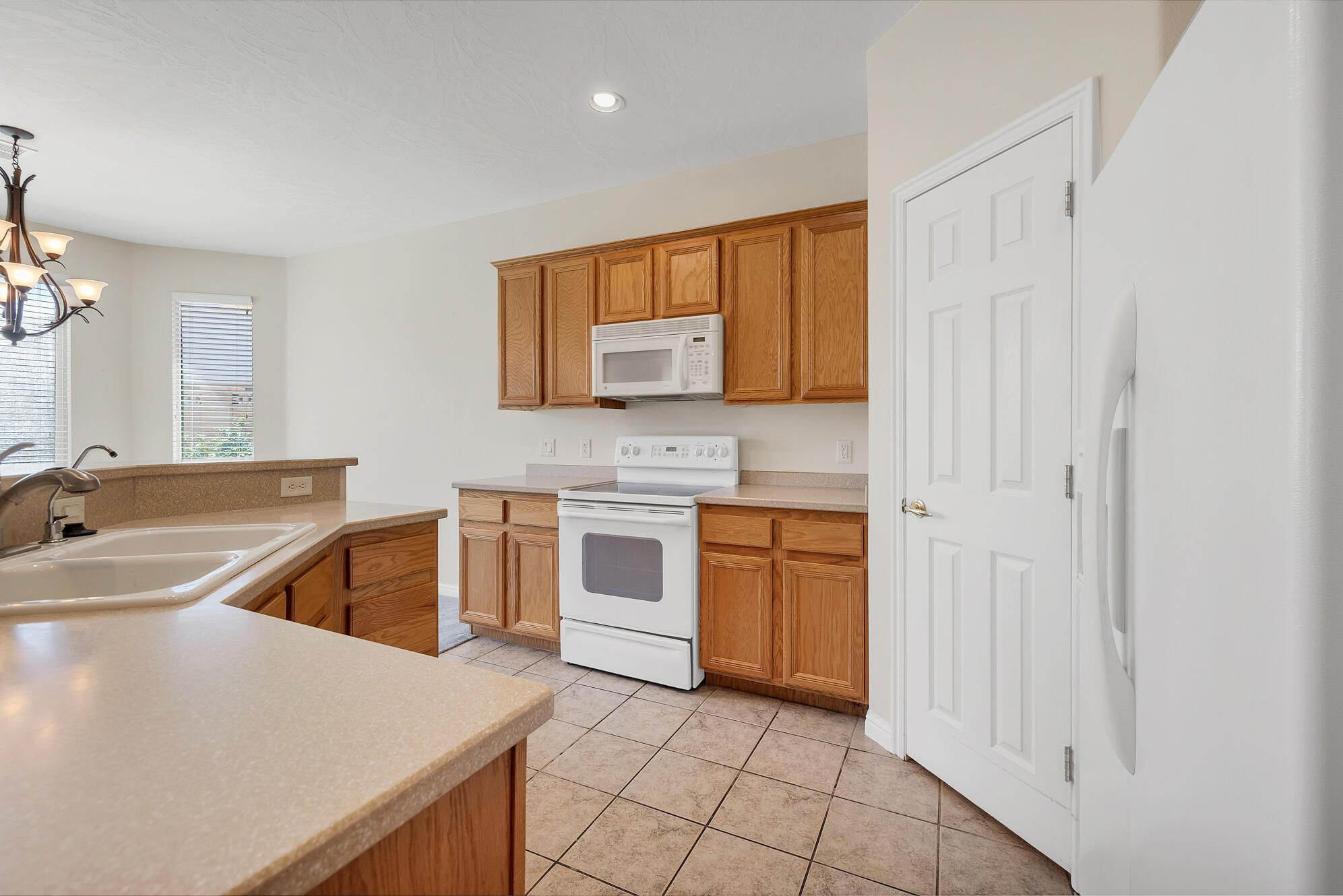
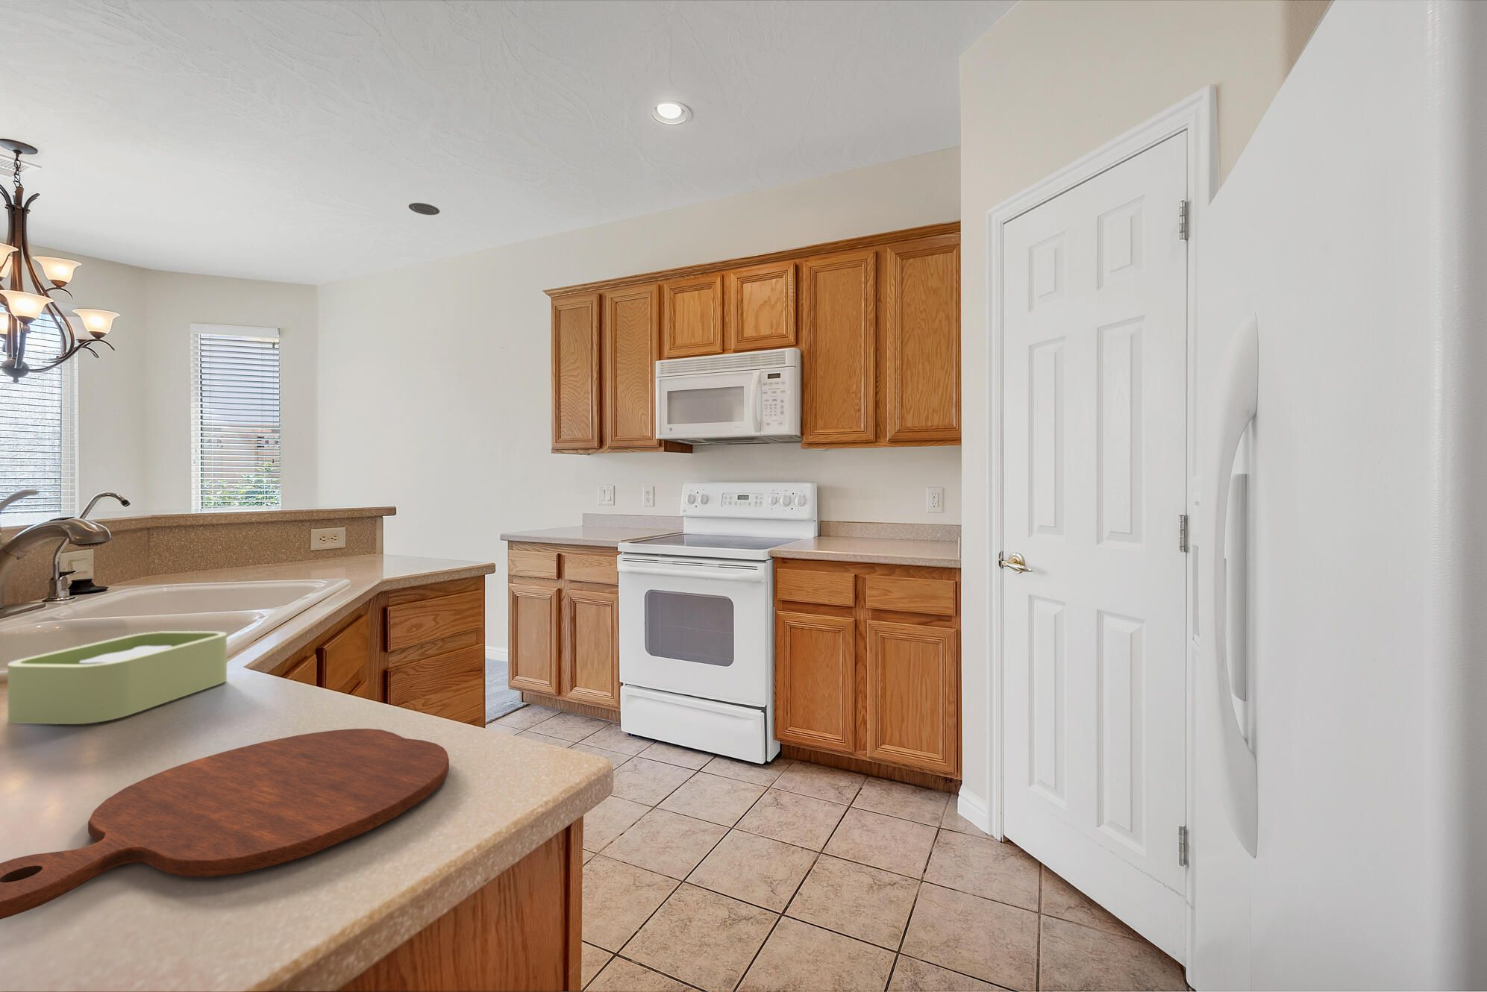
+ cutting board [0,728,450,920]
+ soap dish [7,630,228,725]
+ recessed light [409,203,441,216]
